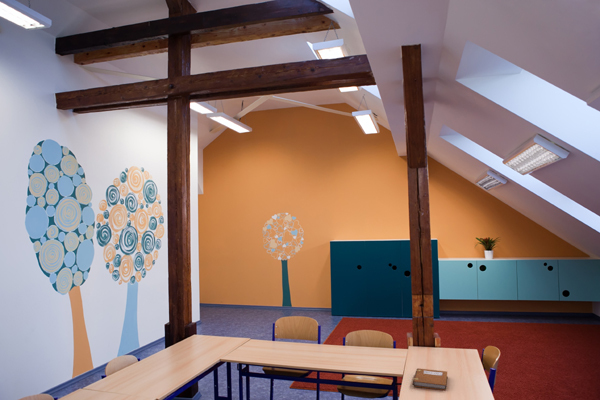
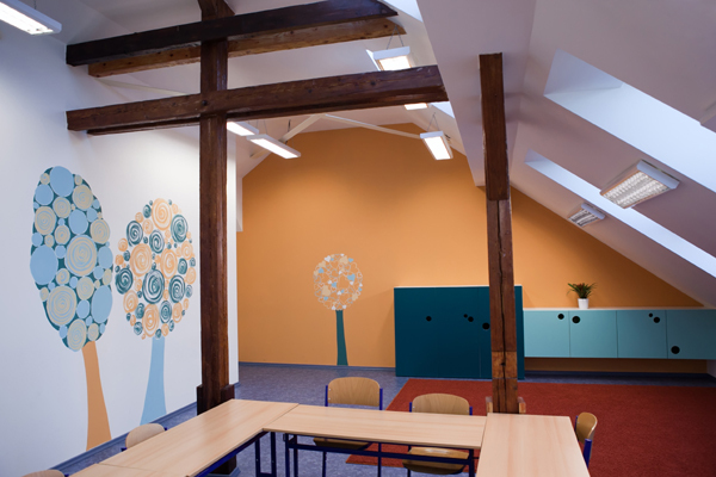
- notebook [411,367,449,391]
